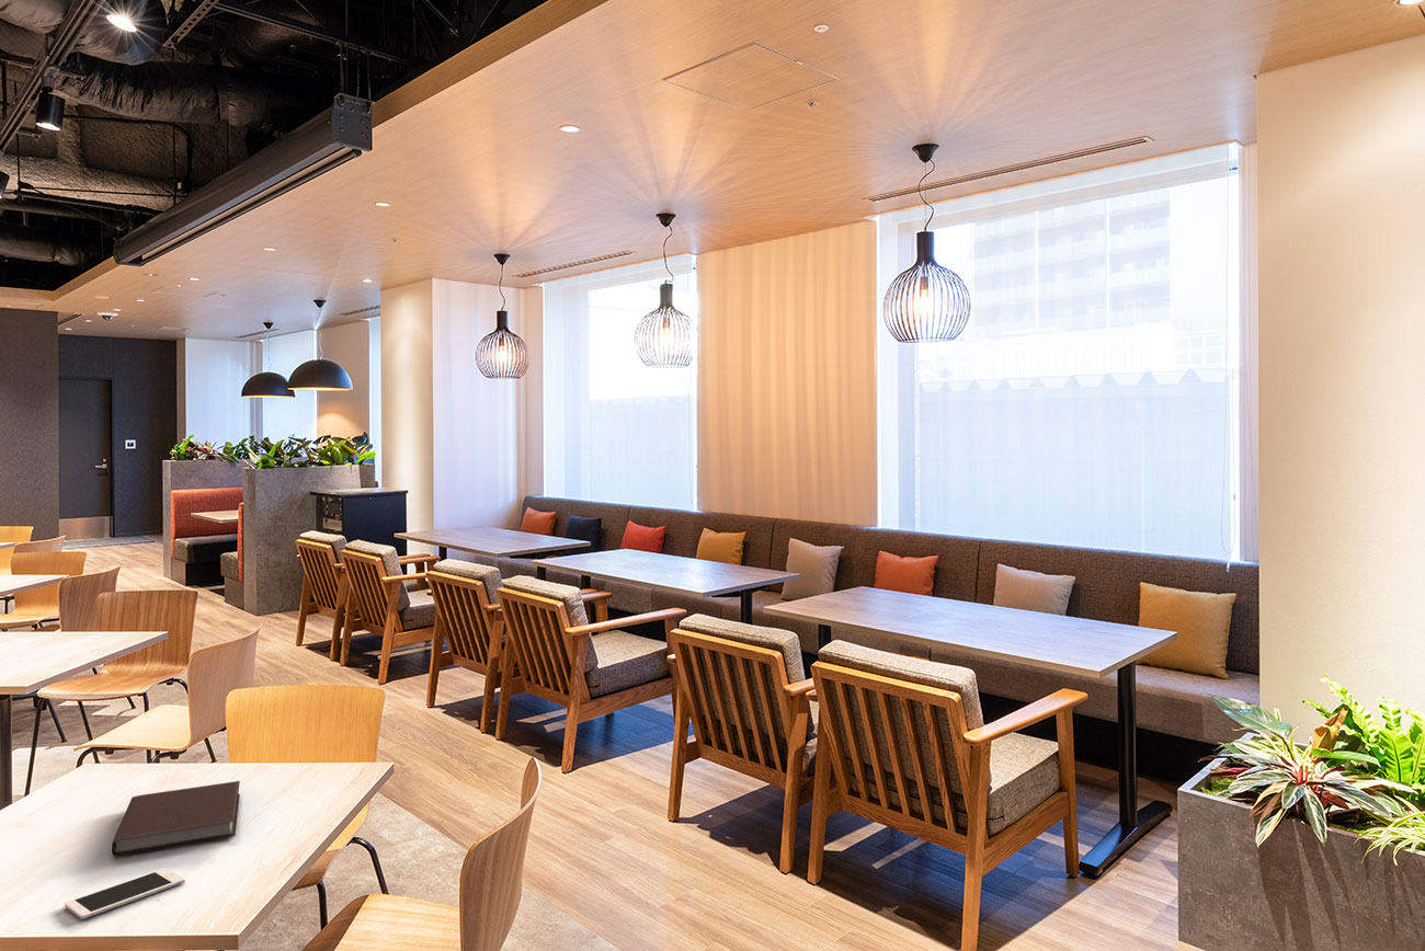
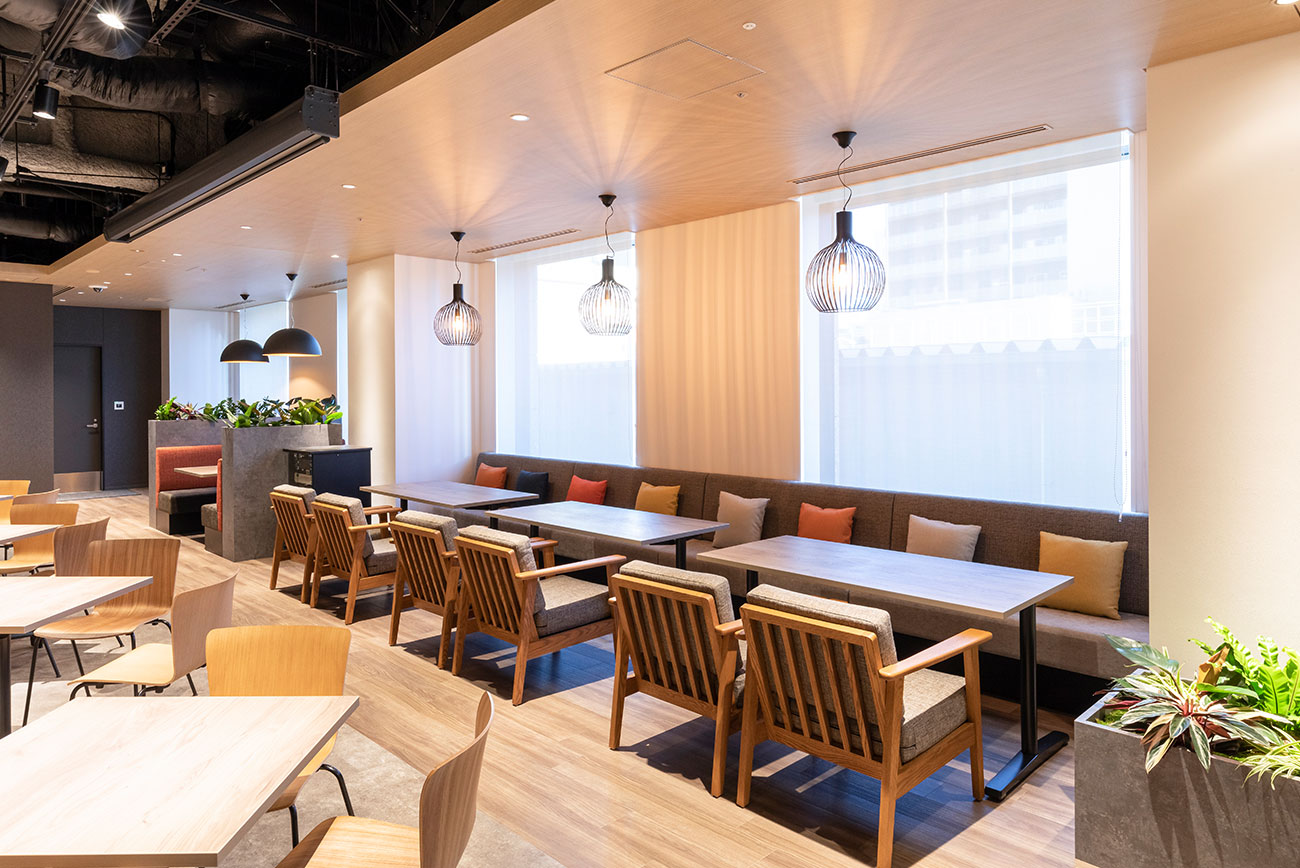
- notebook [111,780,241,857]
- cell phone [64,867,186,920]
